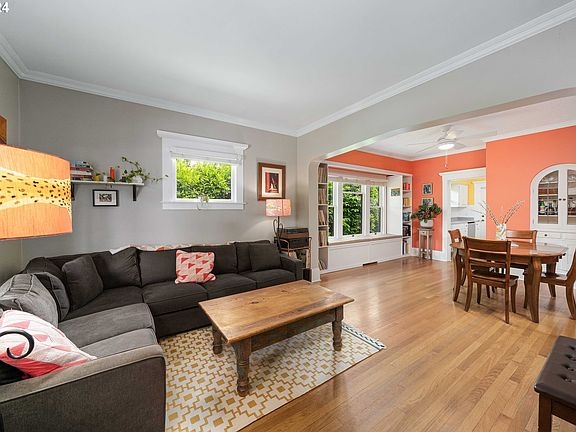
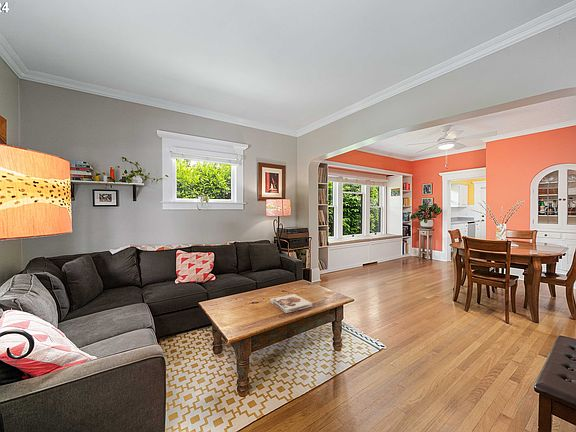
+ board game [269,293,313,314]
